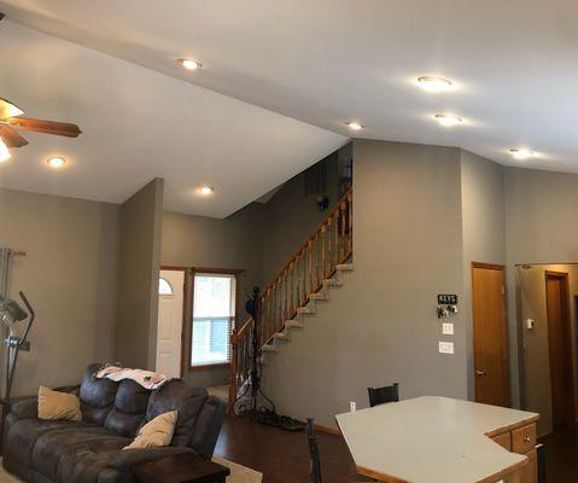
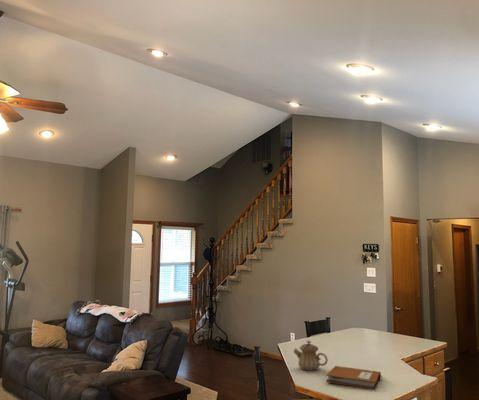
+ notebook [325,365,383,390]
+ teapot [293,340,329,371]
